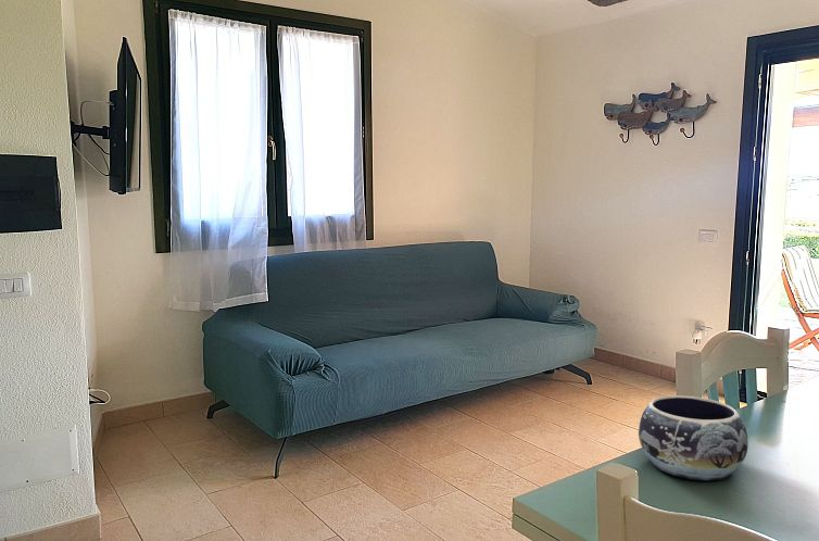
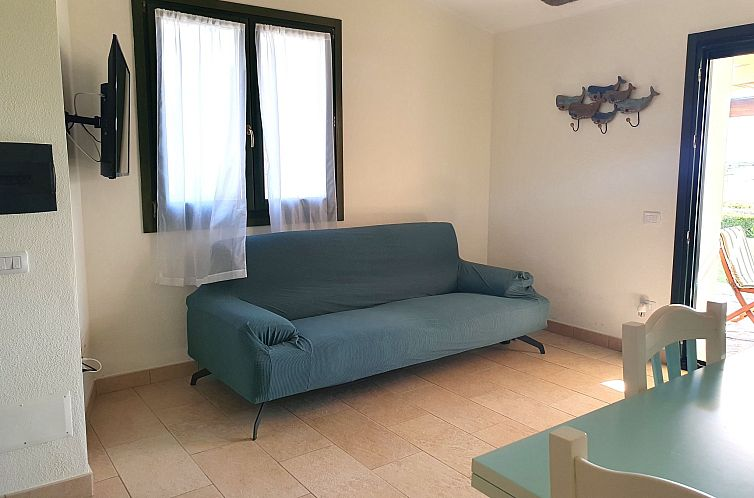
- decorative bowl [638,394,749,481]
